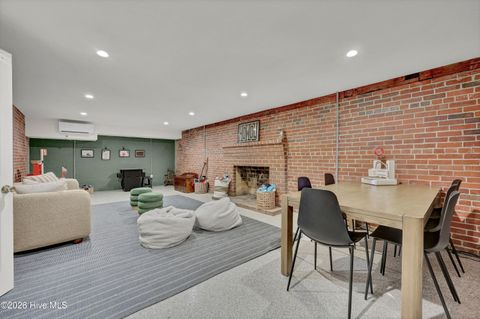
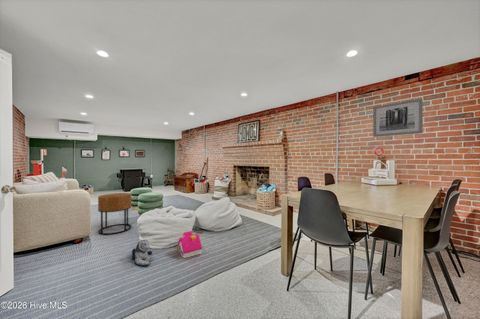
+ plush toy [130,239,153,267]
+ wall art [372,98,424,138]
+ side table [97,192,132,236]
+ toy house [177,230,203,259]
